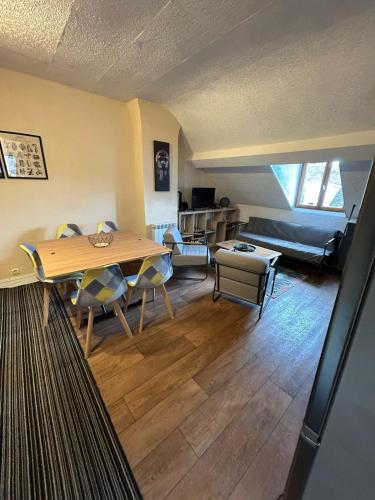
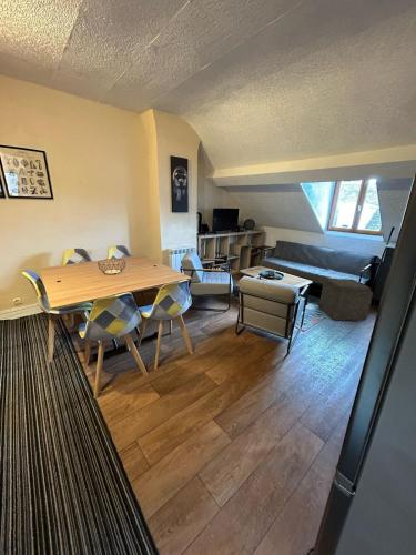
+ ottoman [318,278,374,322]
